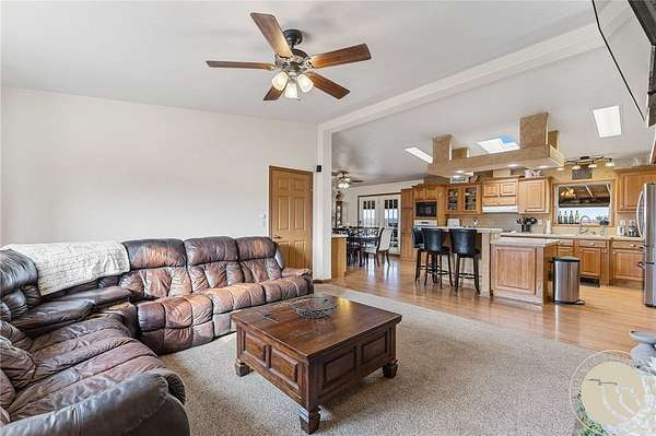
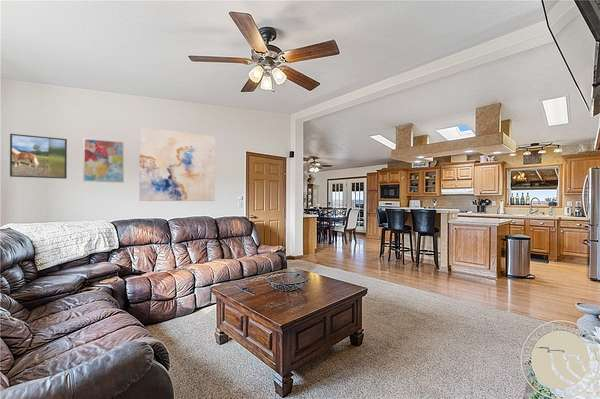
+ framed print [9,133,68,180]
+ wall art [82,137,125,184]
+ wall art [138,126,216,202]
